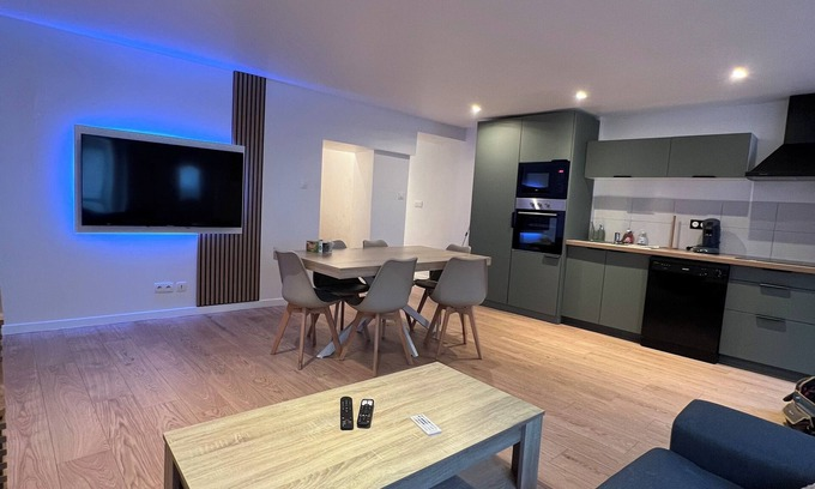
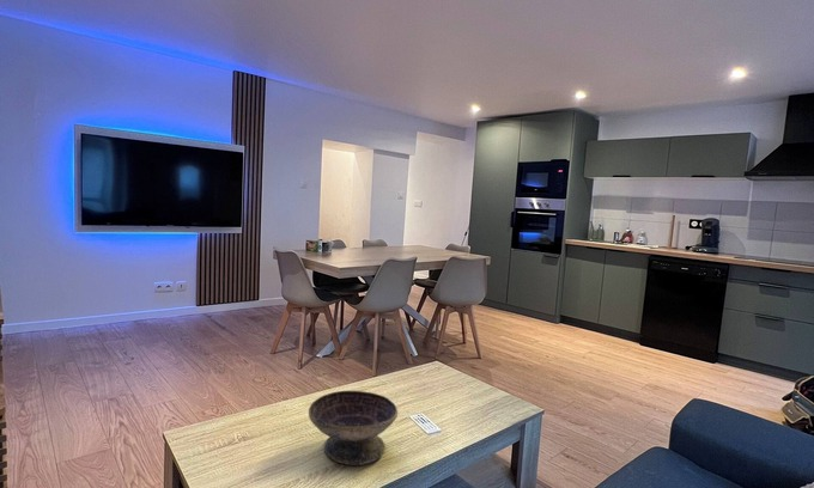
+ decorative bowl [308,390,399,466]
